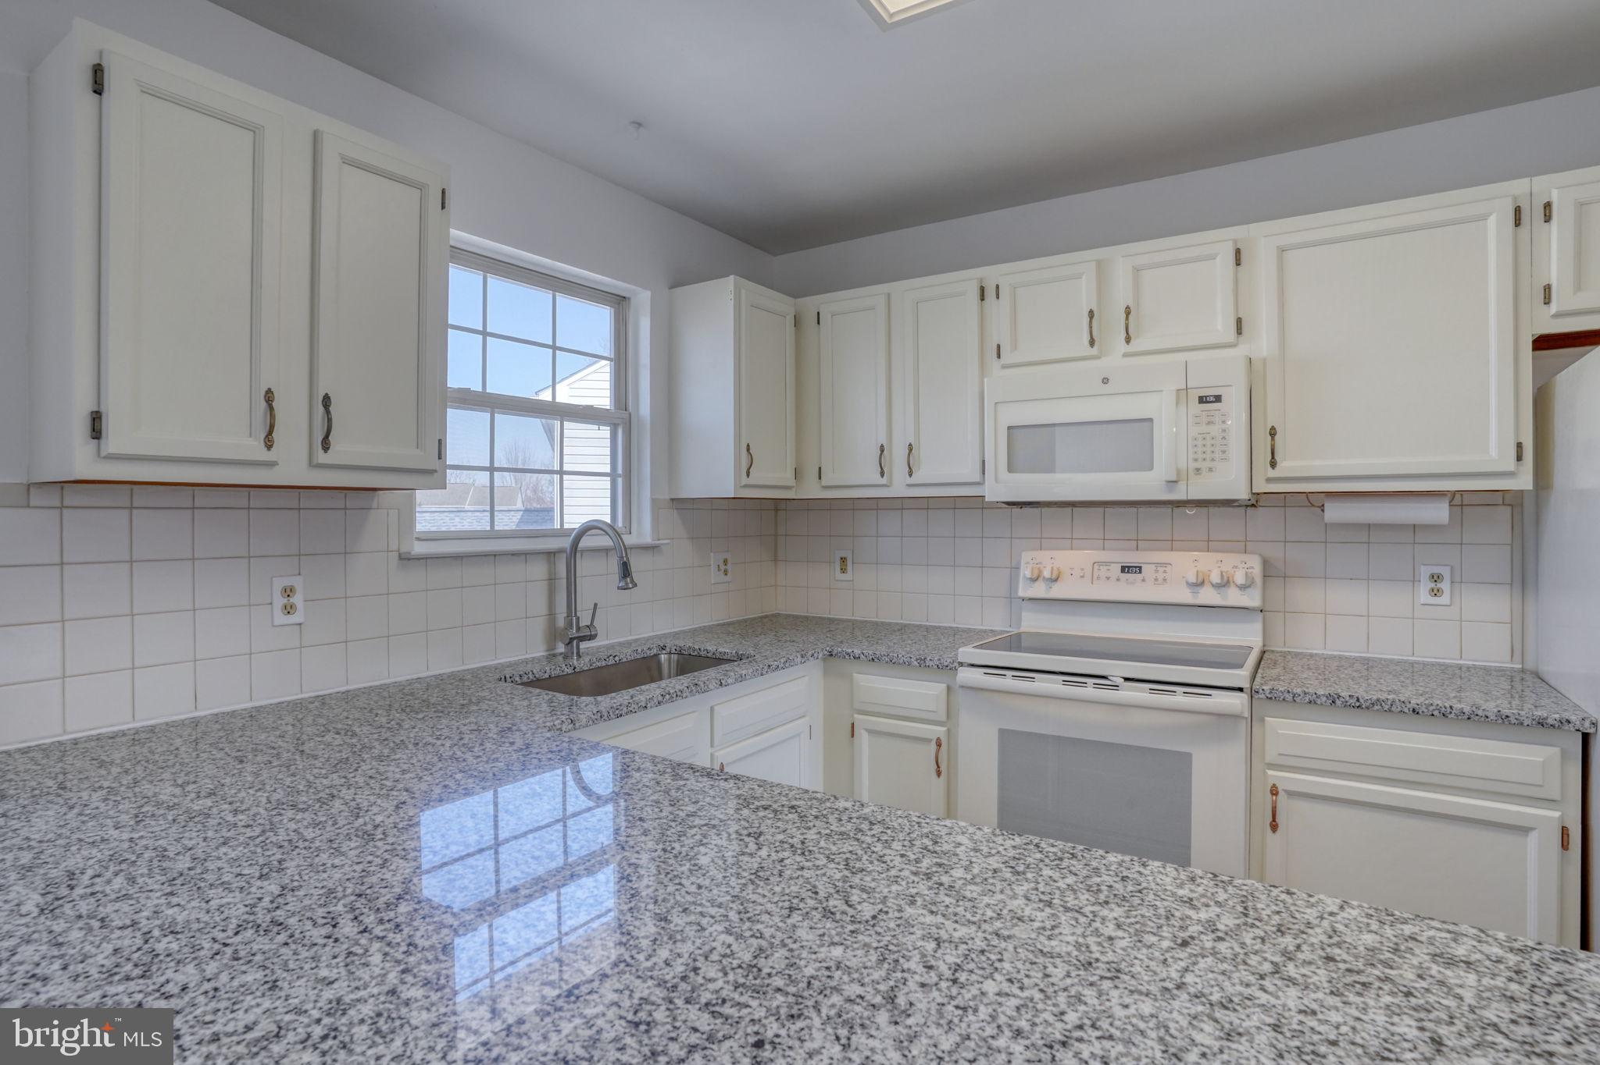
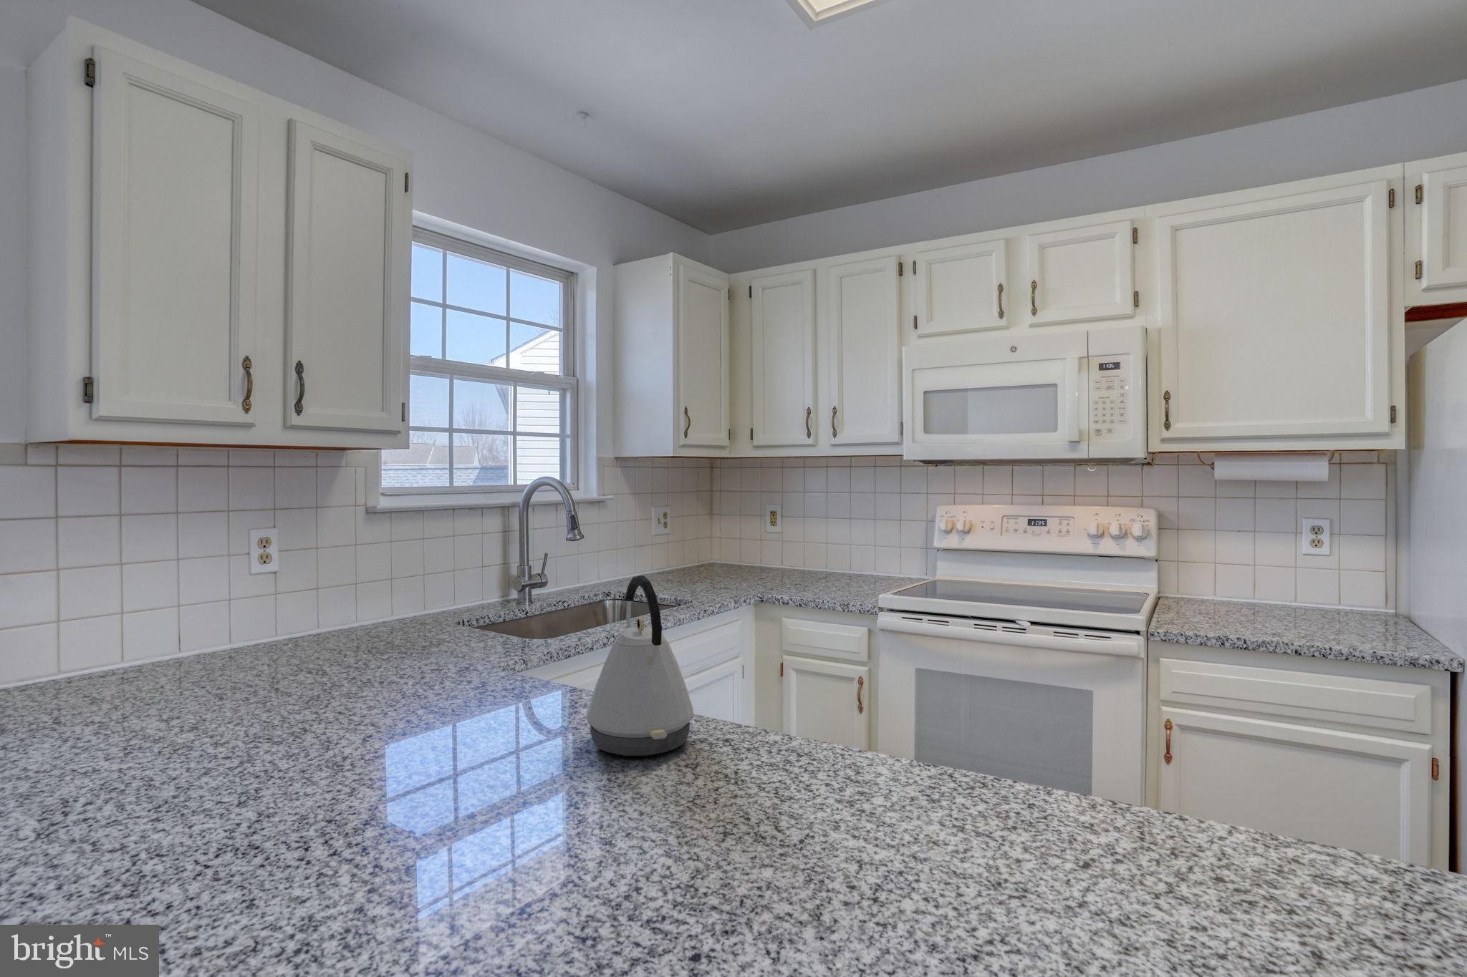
+ kettle [586,575,694,757]
